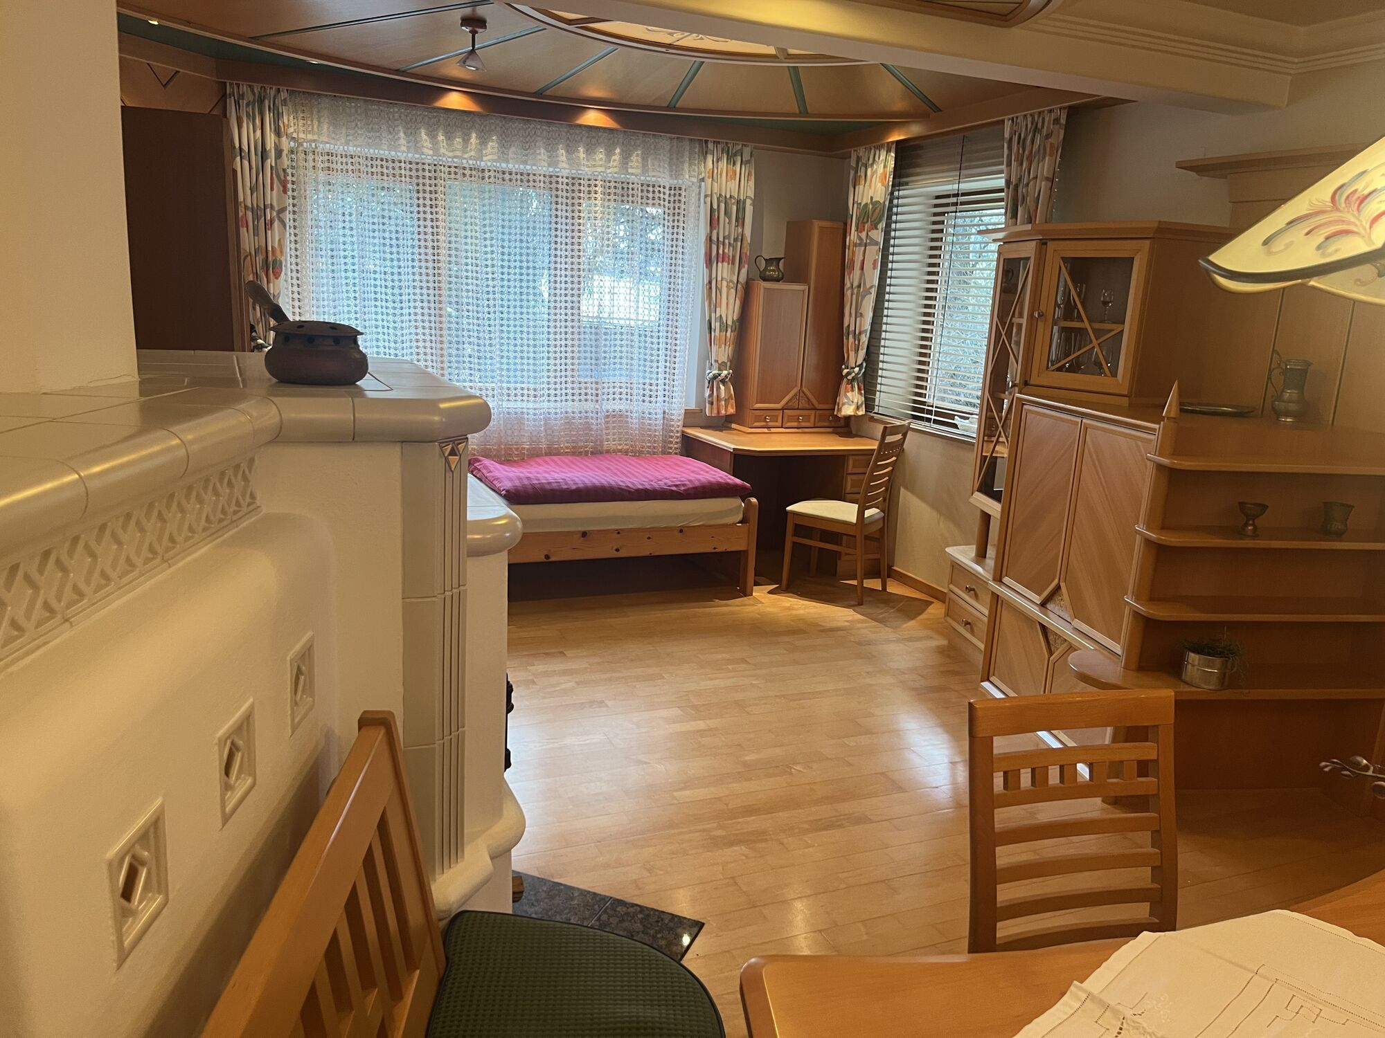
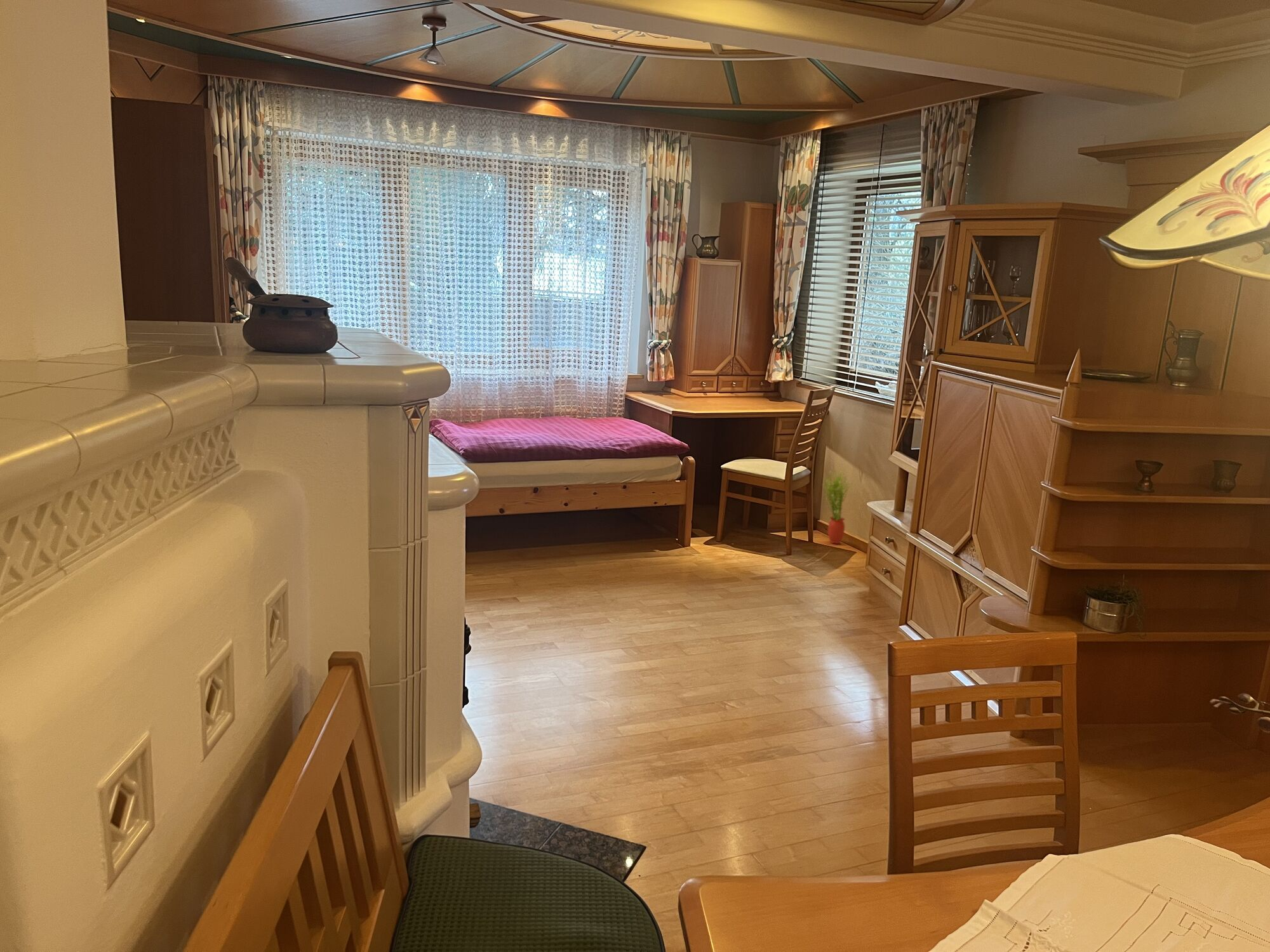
+ potted plant [822,467,852,545]
